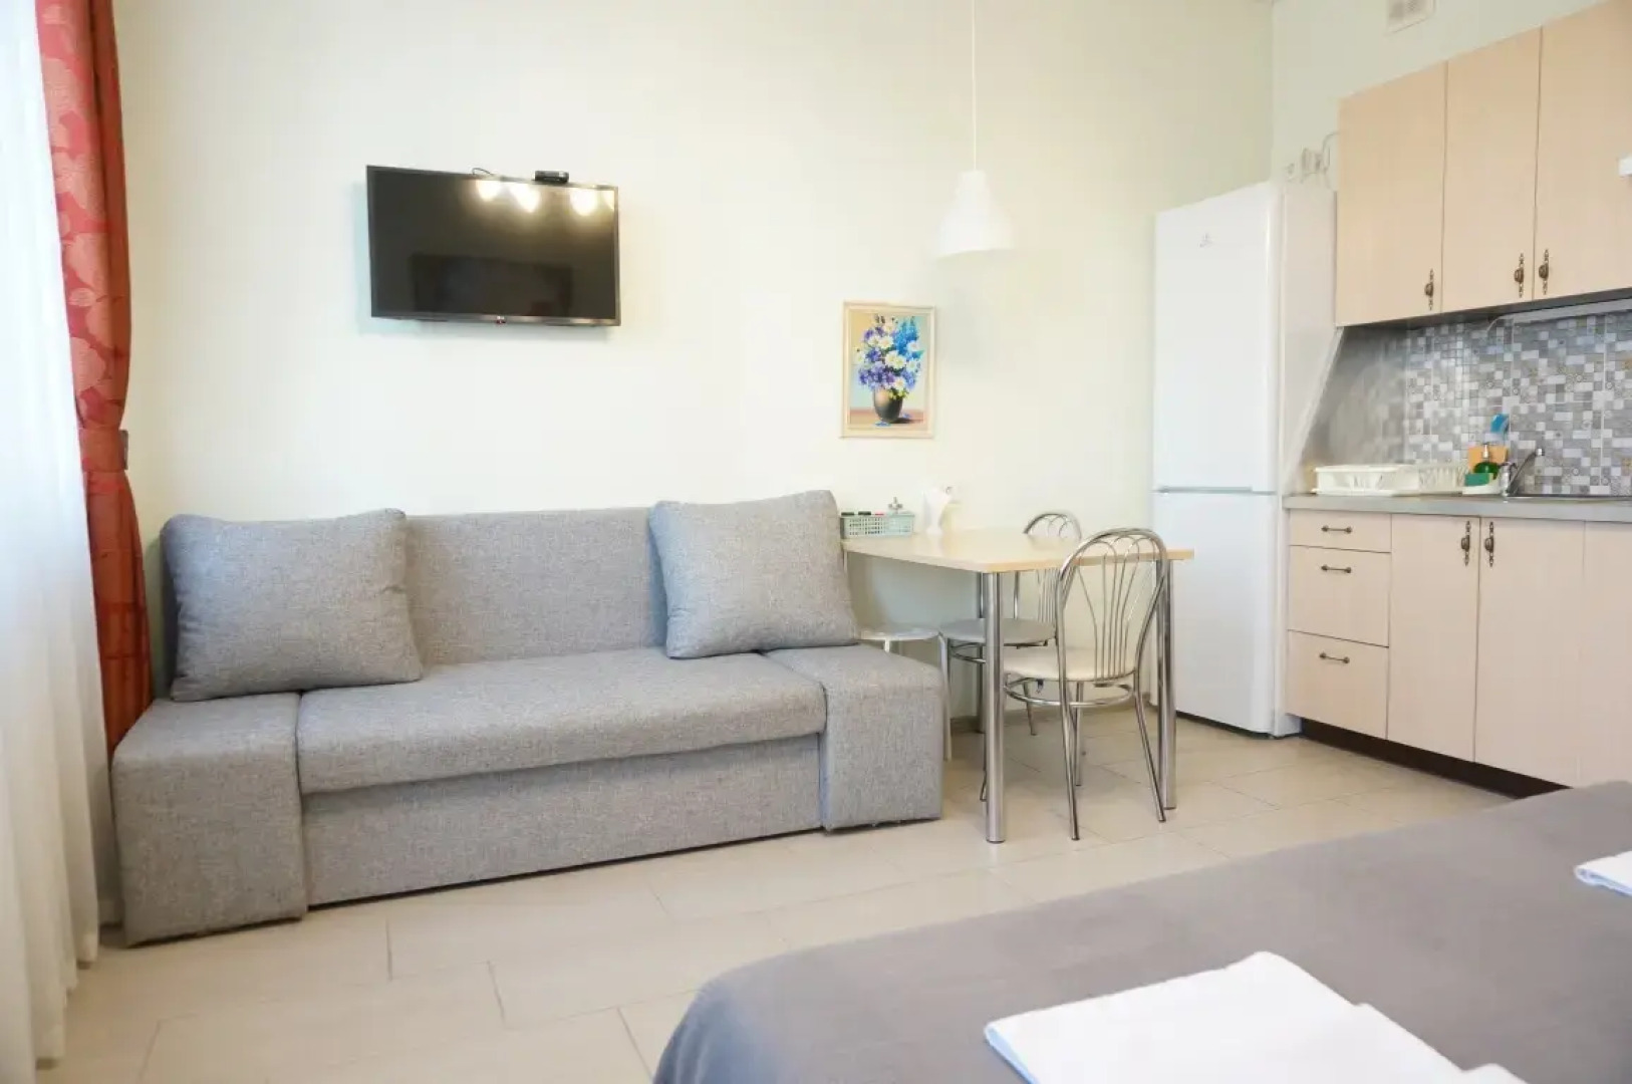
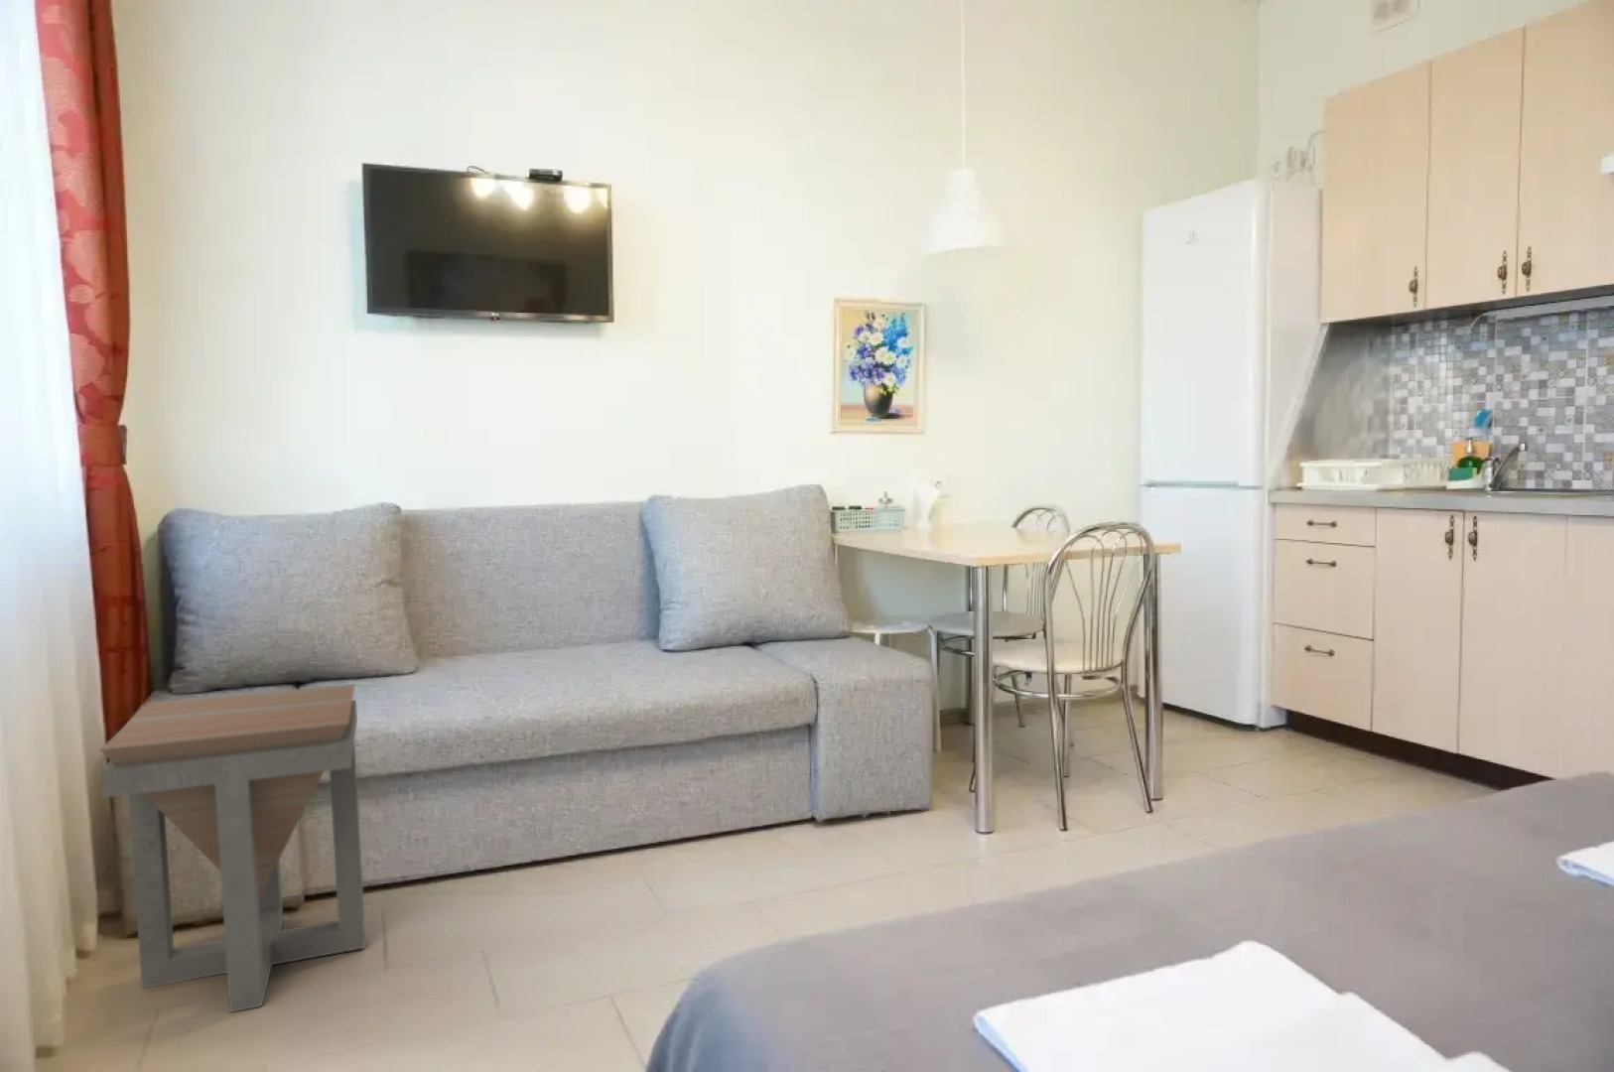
+ side table [98,683,366,1013]
